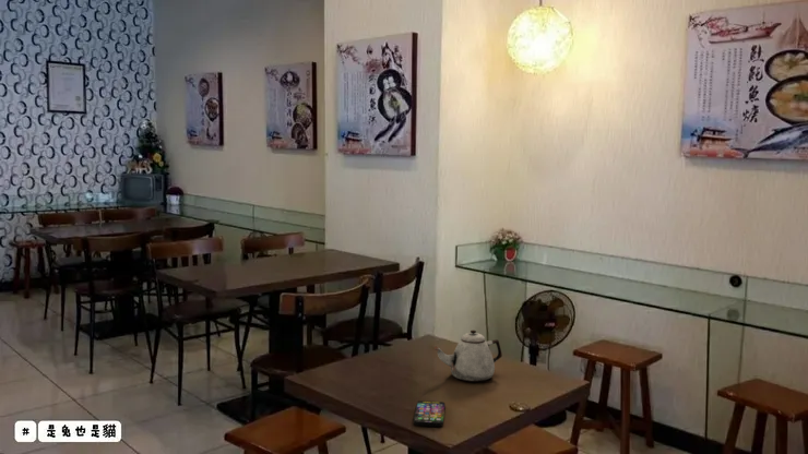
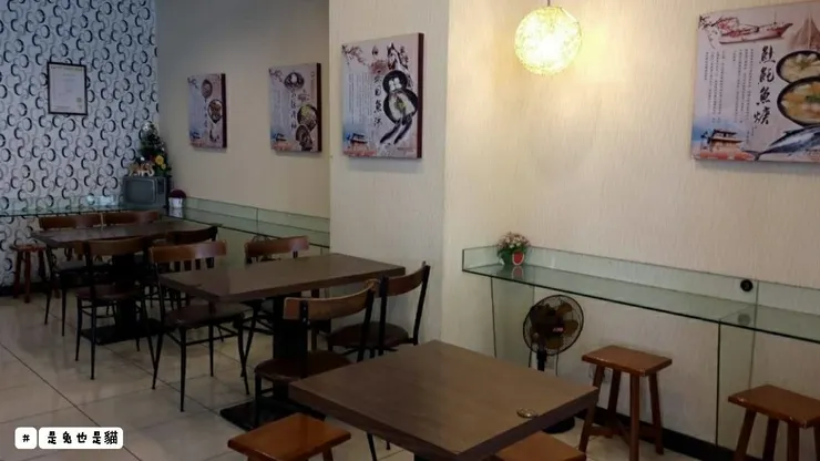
- teapot [433,330,503,383]
- smartphone [413,399,447,428]
